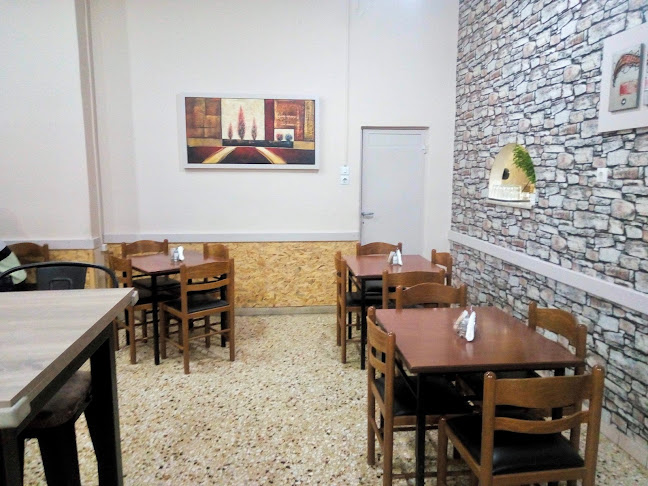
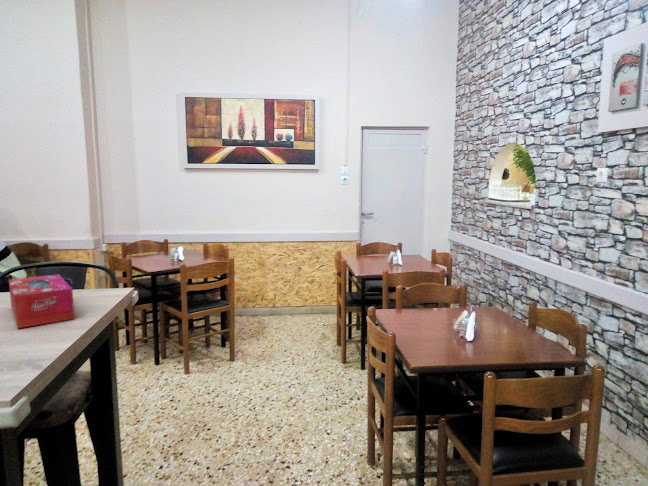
+ tissue box [8,273,75,329]
